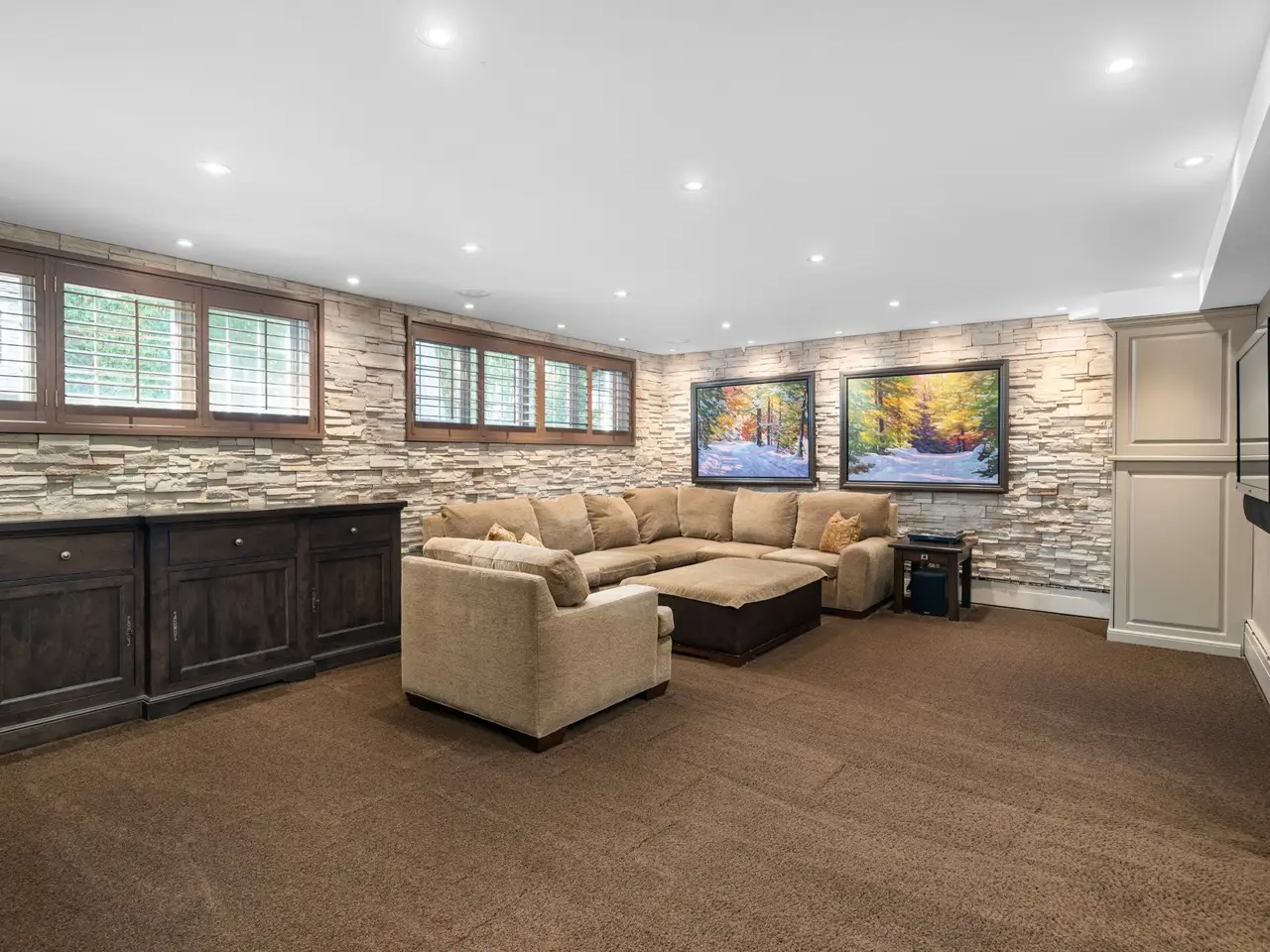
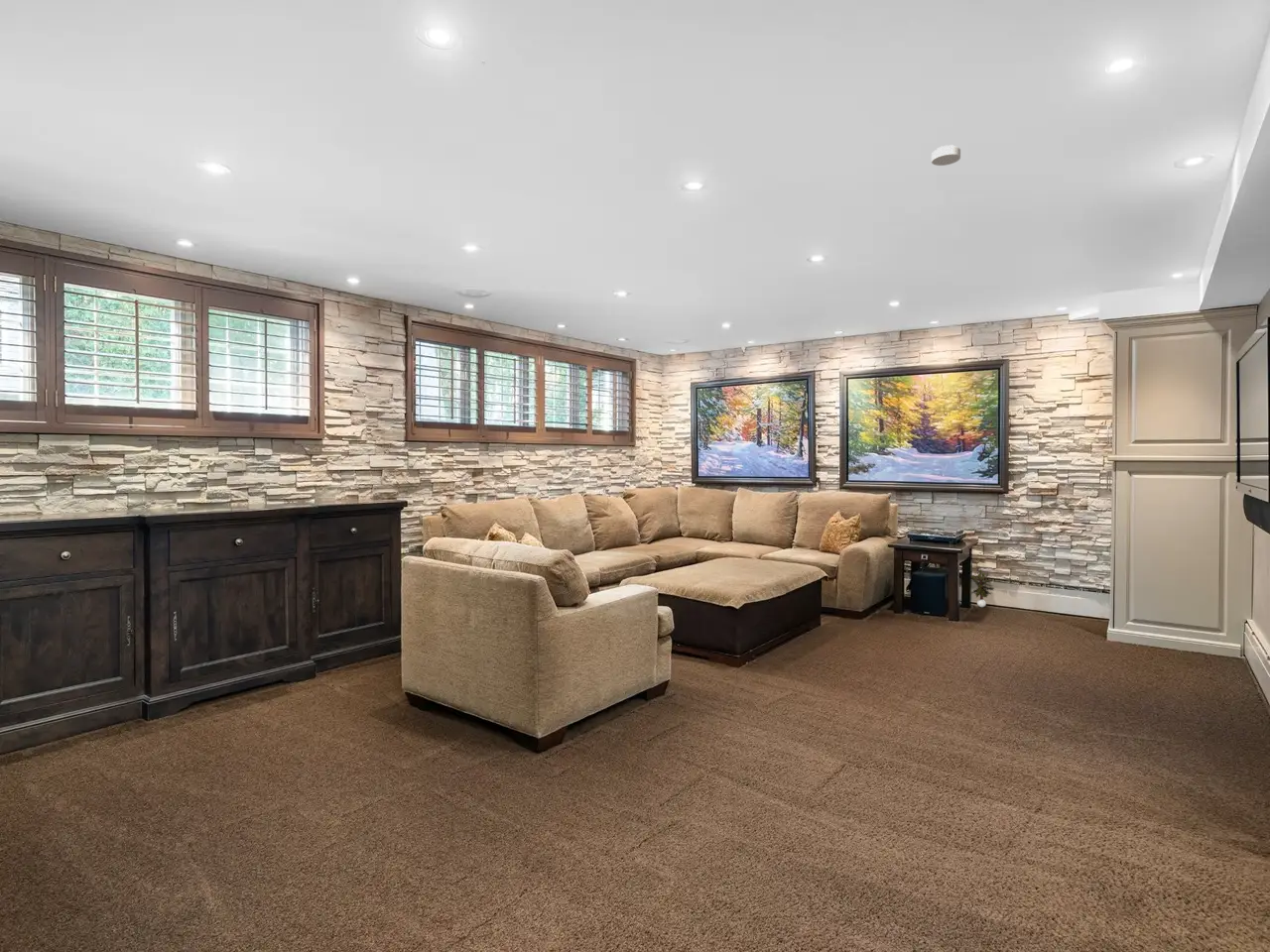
+ smoke detector [931,144,961,167]
+ potted plant [969,568,995,608]
